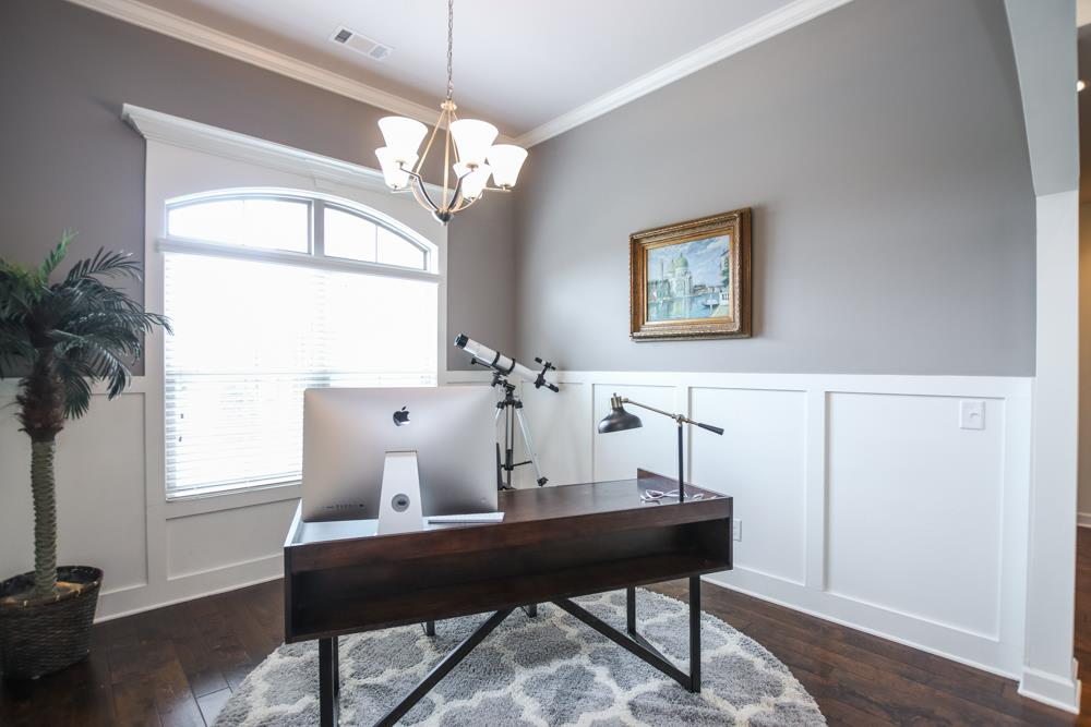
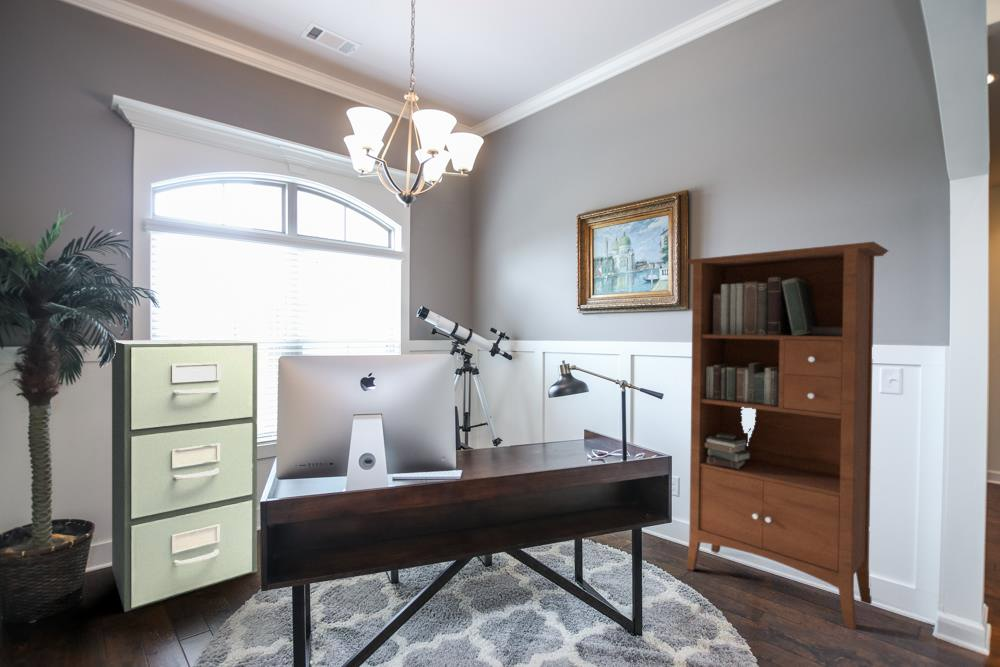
+ bookcase [685,241,890,630]
+ filing cabinet [111,339,258,613]
